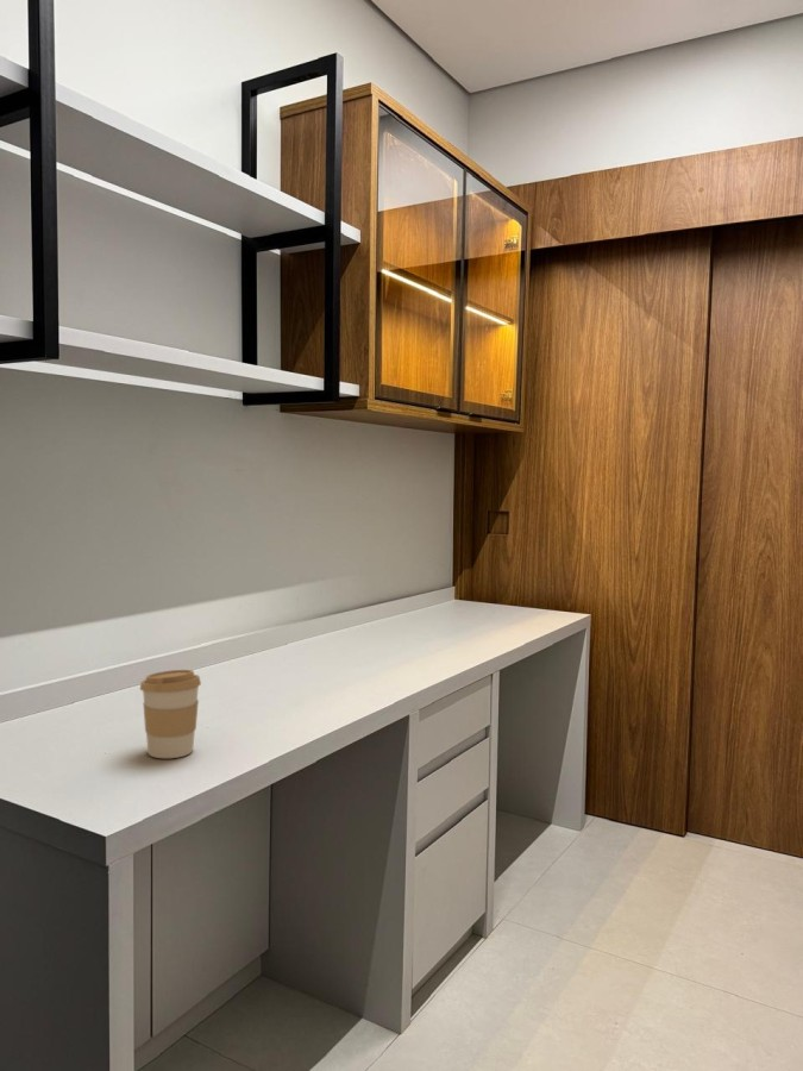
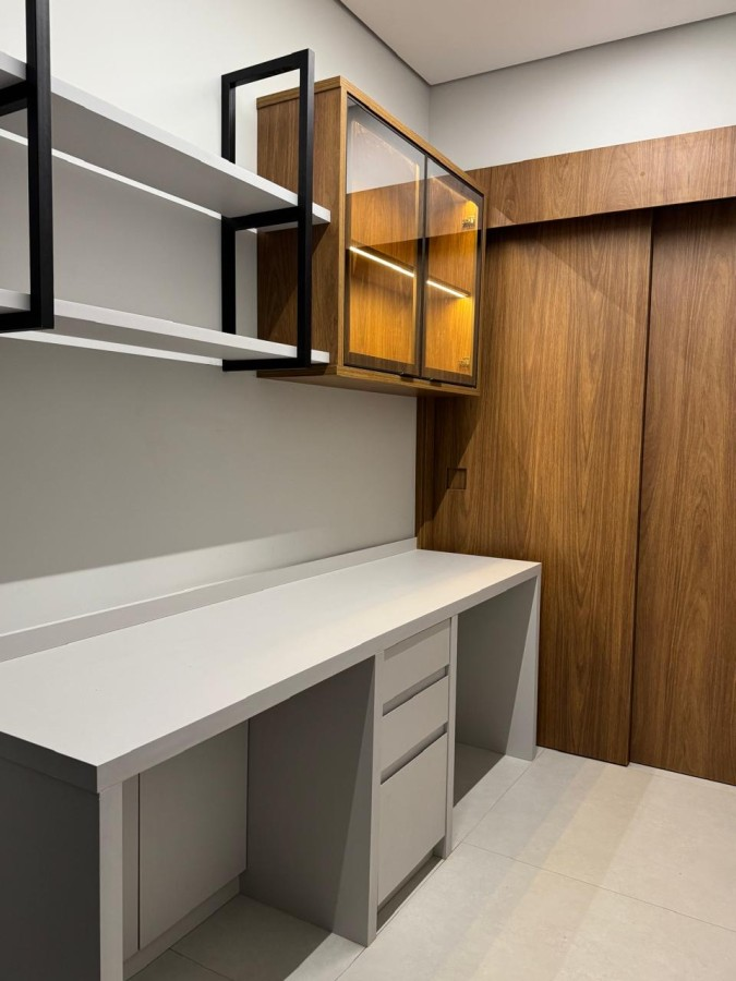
- coffee cup [139,669,202,759]
